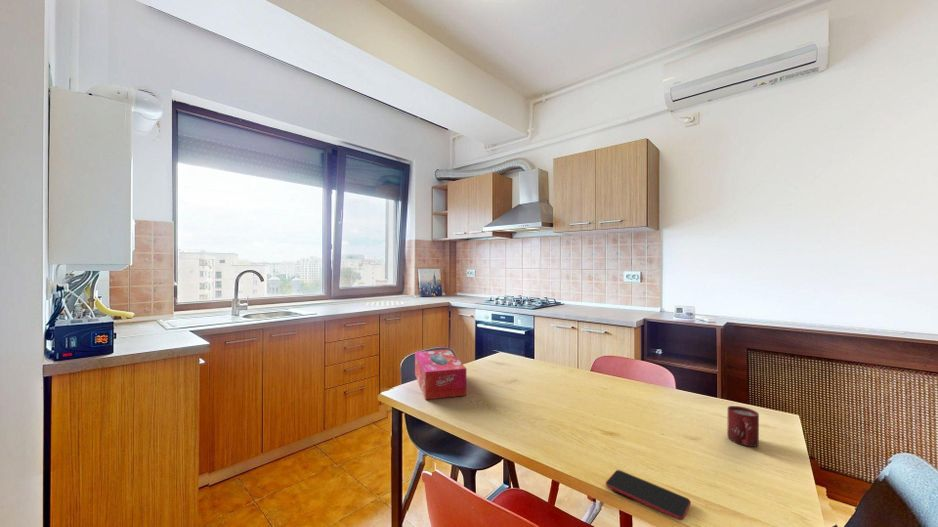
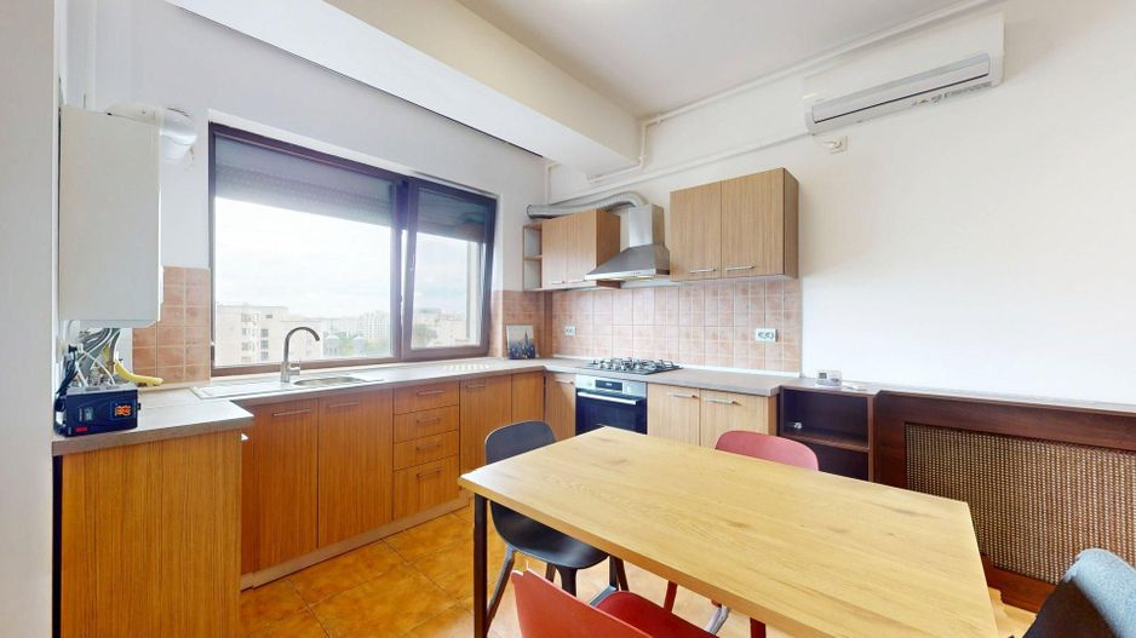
- smartphone [605,469,692,521]
- tissue box [414,349,467,401]
- cup [726,405,760,448]
